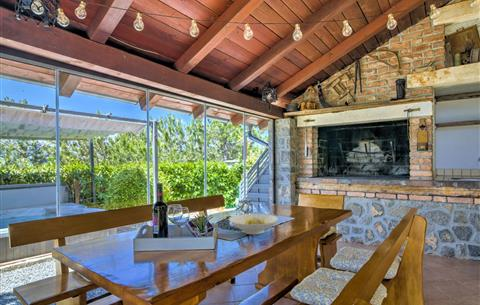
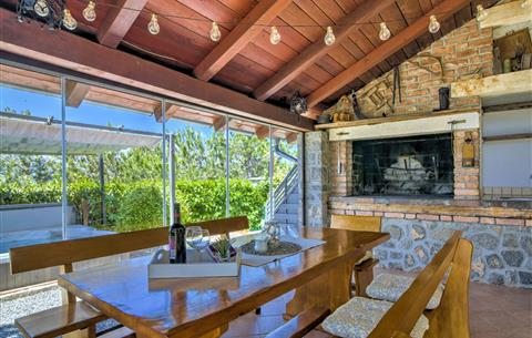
- bowl [228,213,279,235]
